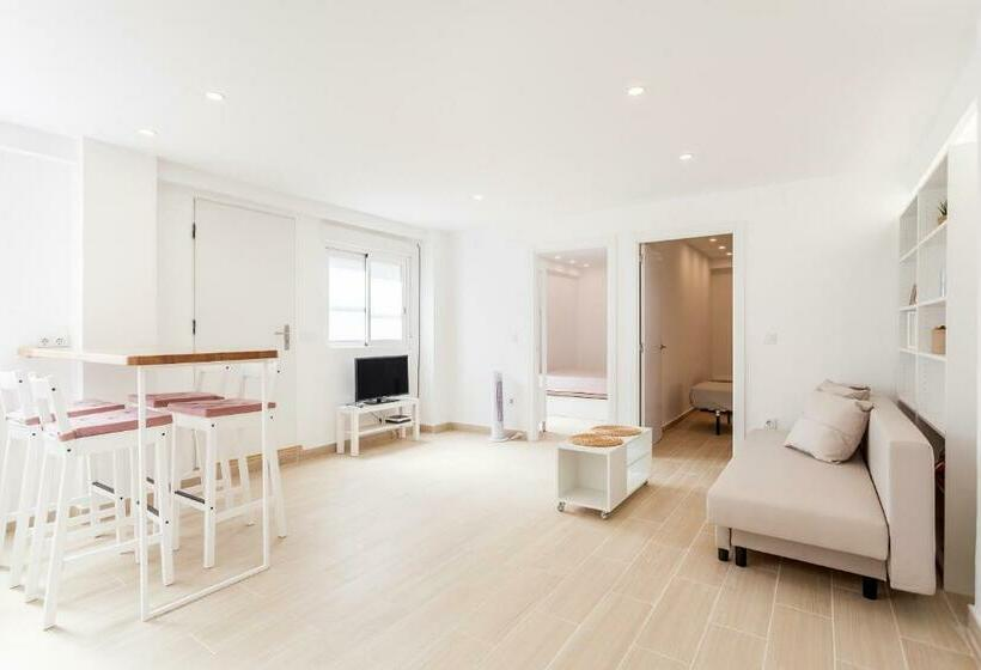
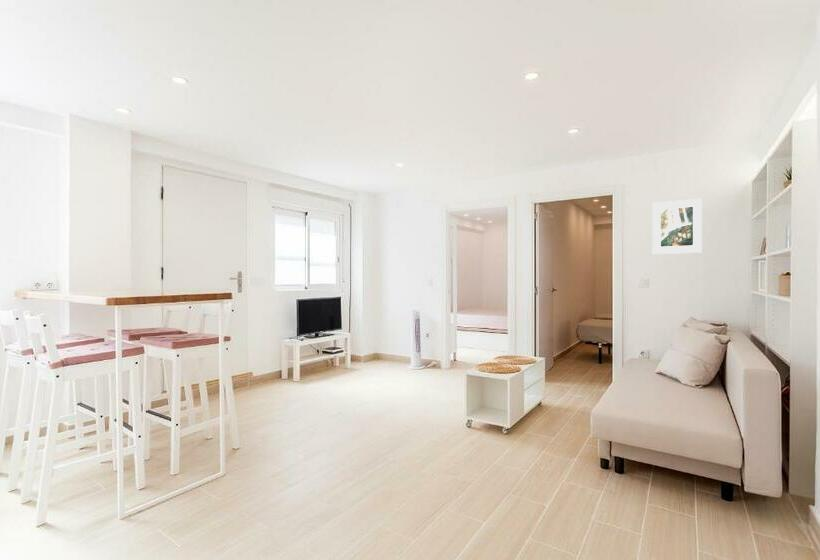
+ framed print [651,198,703,255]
